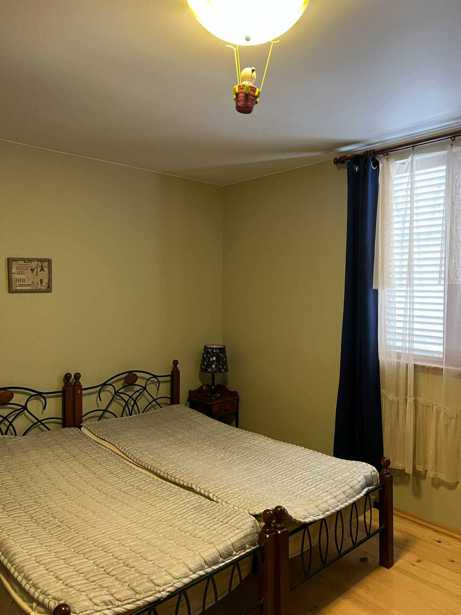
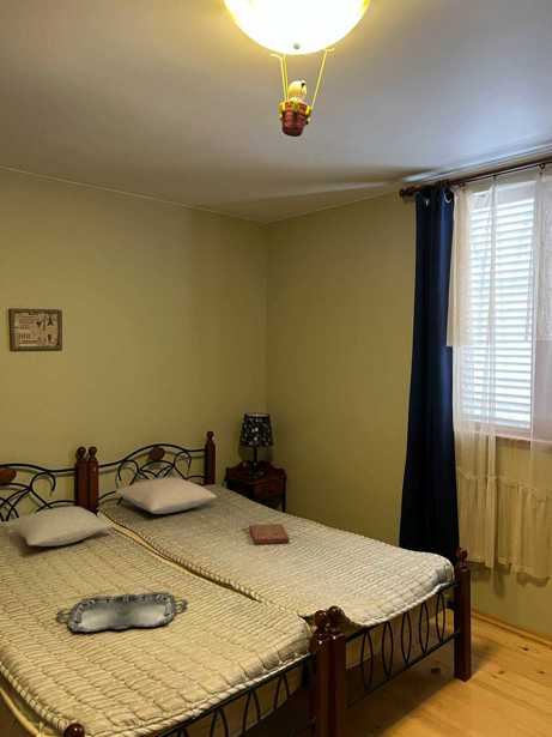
+ pillow [115,476,218,515]
+ serving tray [55,591,189,633]
+ pillow [1,506,115,548]
+ book [249,524,291,546]
